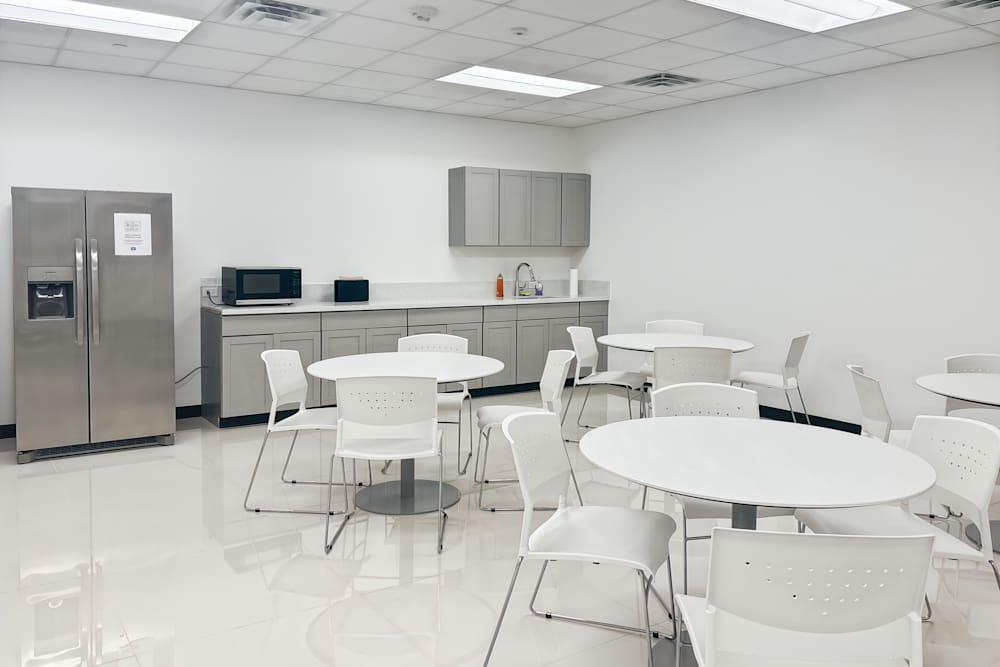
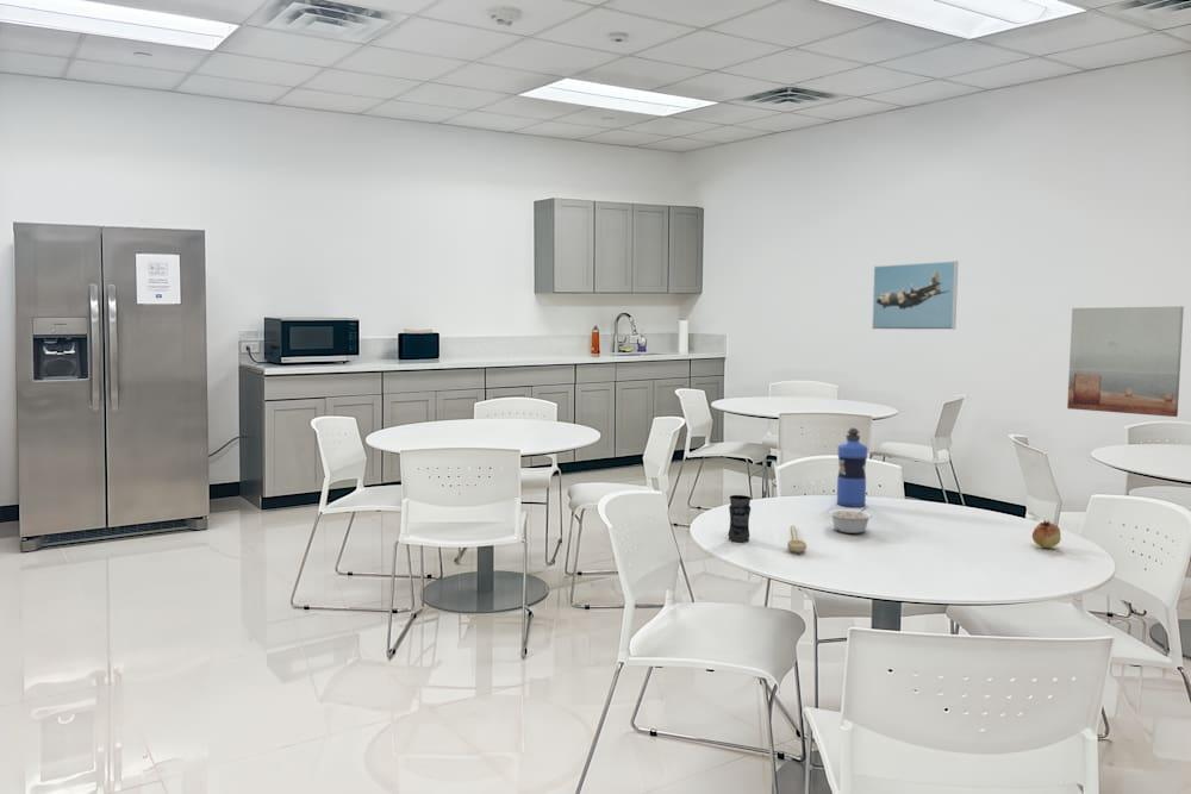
+ wall art [1066,305,1185,418]
+ legume [828,505,873,534]
+ water bottle [836,427,868,508]
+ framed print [871,260,959,331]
+ fruit [1031,519,1062,549]
+ jar [727,494,753,543]
+ spoon [786,524,807,554]
